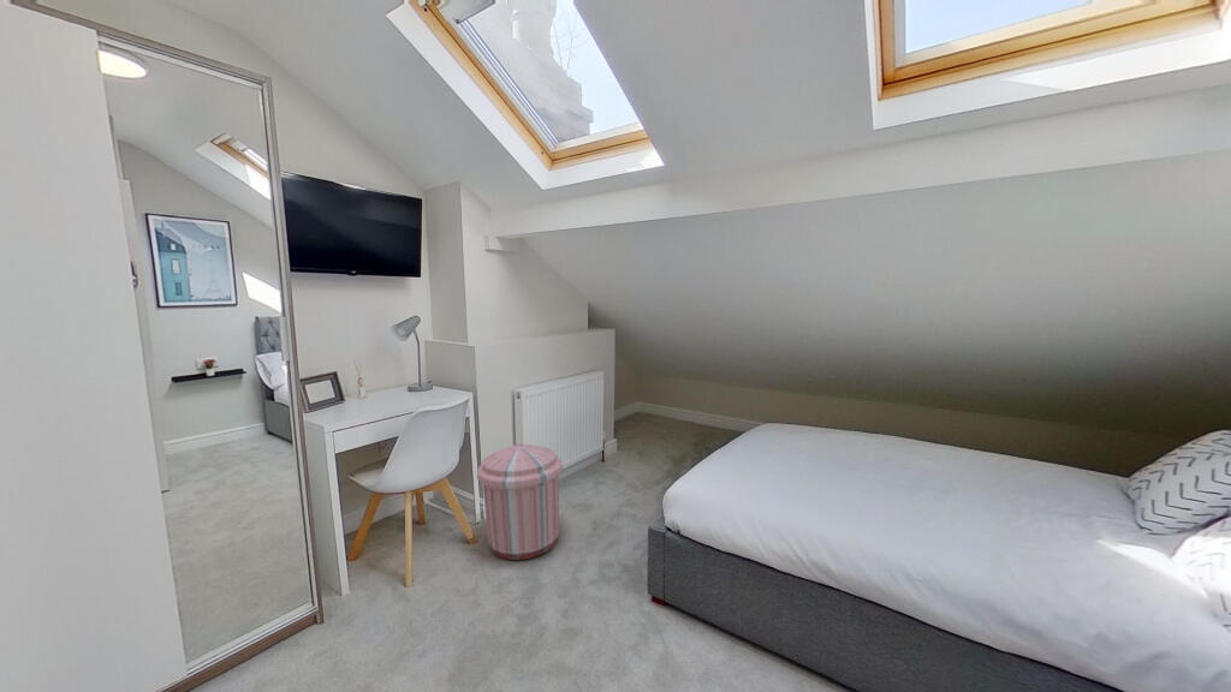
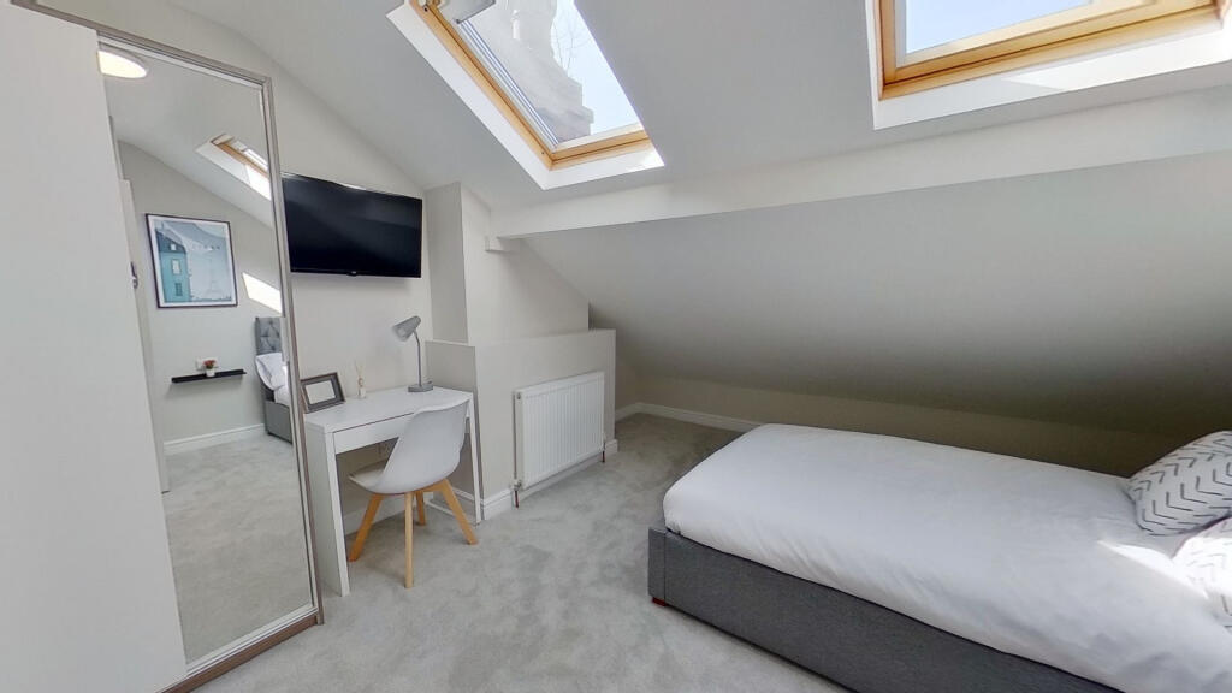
- trash can [476,441,564,561]
